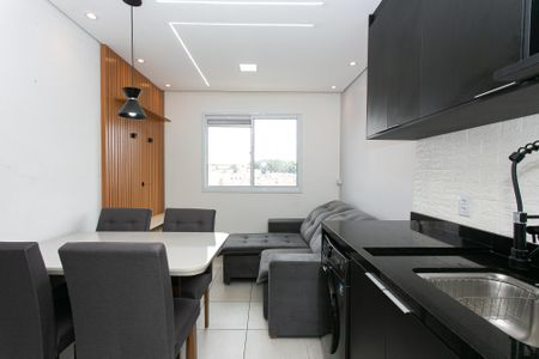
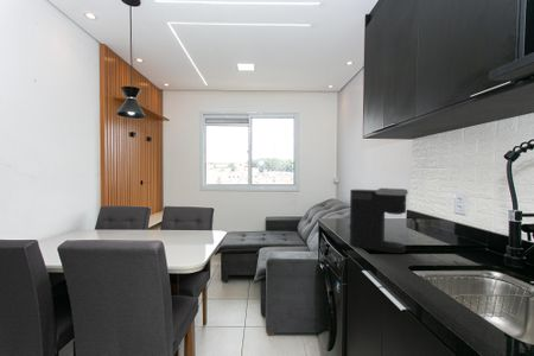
+ coffee maker [348,187,409,254]
